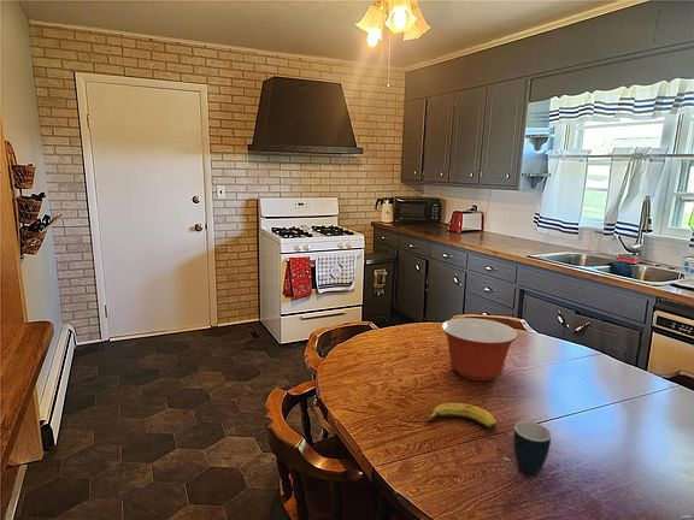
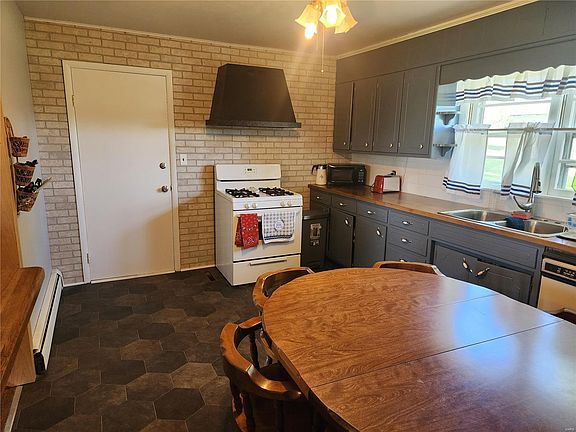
- banana [424,402,498,431]
- mixing bowl [441,317,519,382]
- mug [513,420,552,475]
